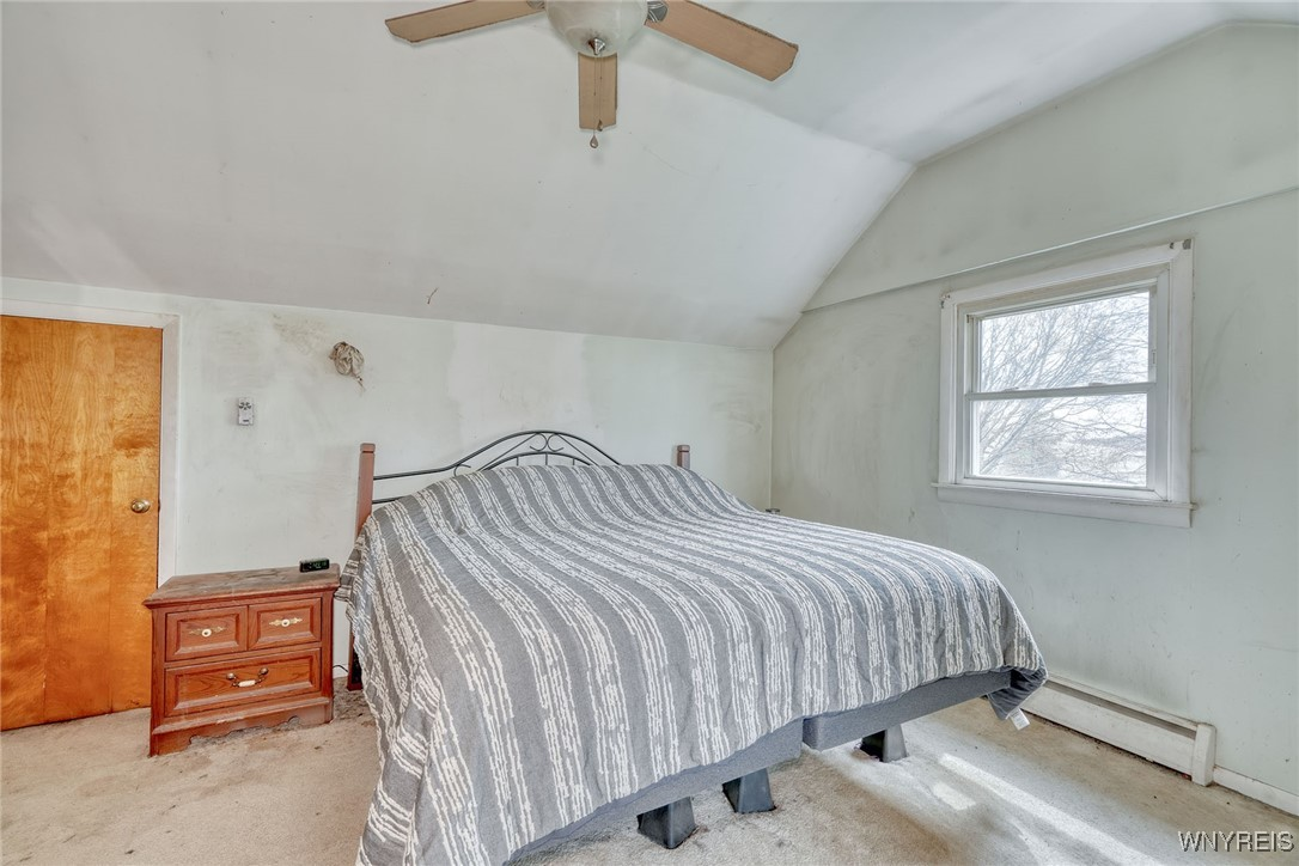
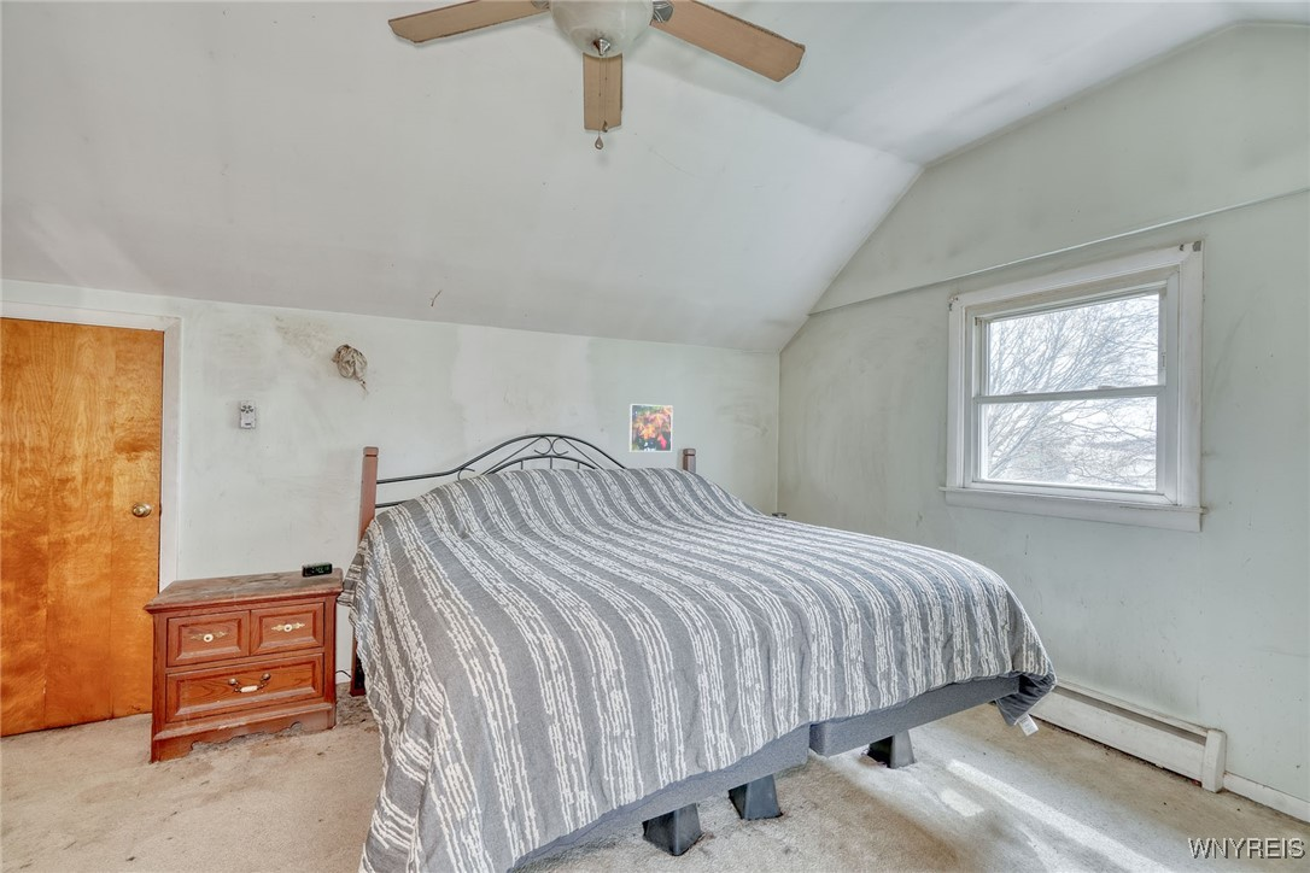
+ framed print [627,403,674,453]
